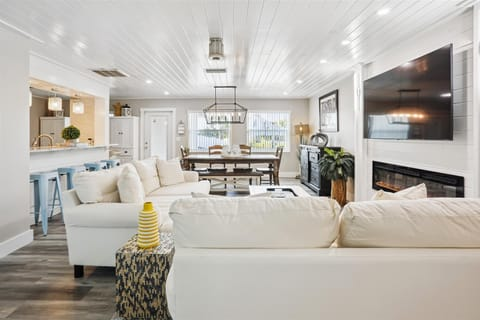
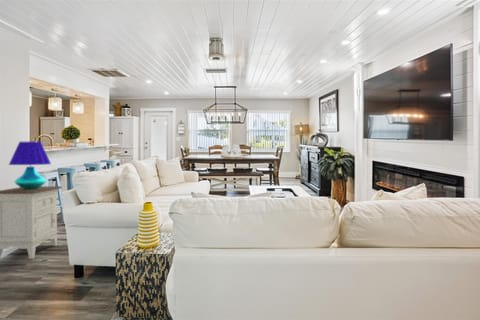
+ nightstand [0,185,63,260]
+ table lamp [8,141,52,190]
